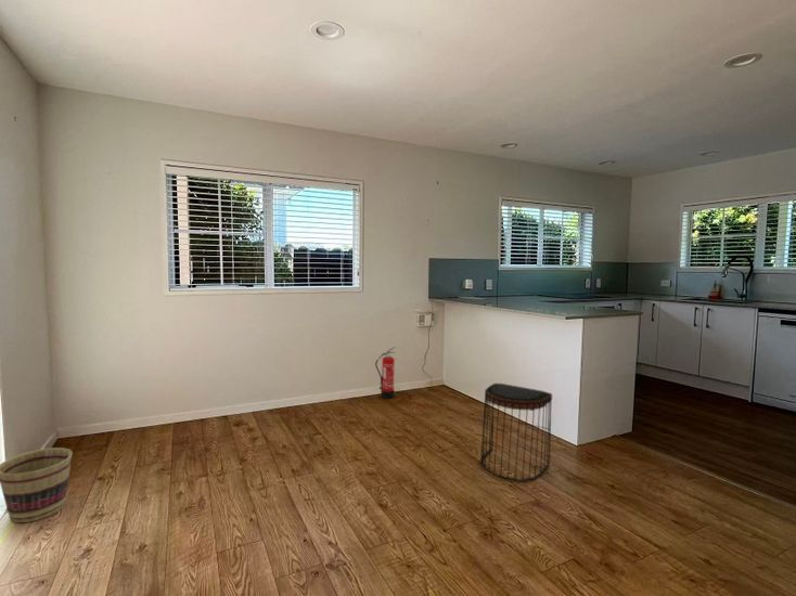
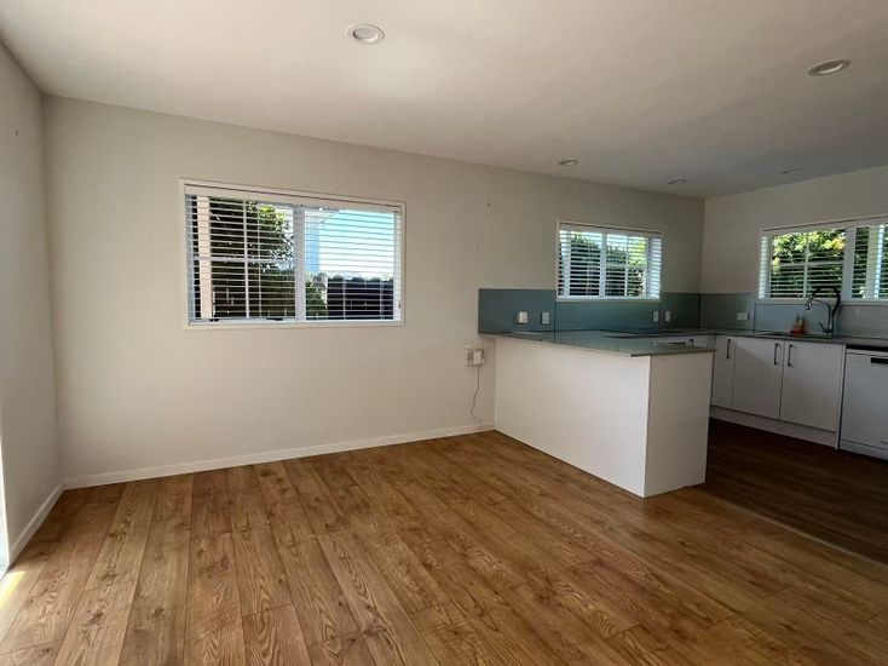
- stool [479,383,553,482]
- fire extinguisher [374,346,397,400]
- basket [0,446,74,523]
